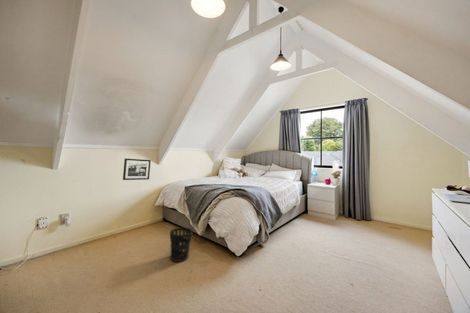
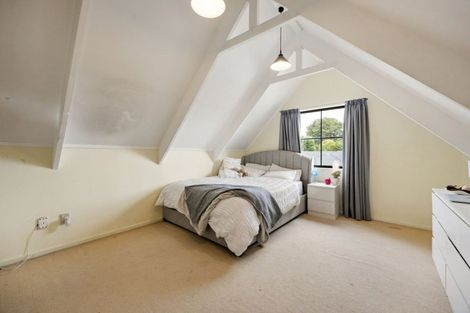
- picture frame [122,158,152,181]
- wastebasket [169,227,193,263]
